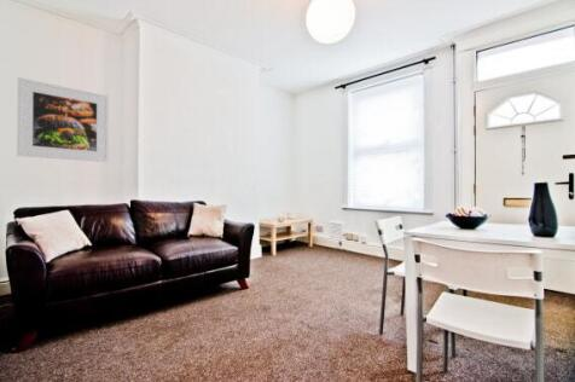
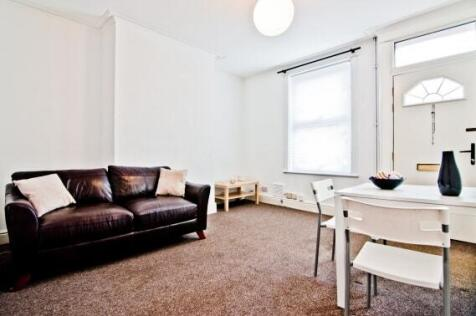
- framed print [16,76,110,163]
